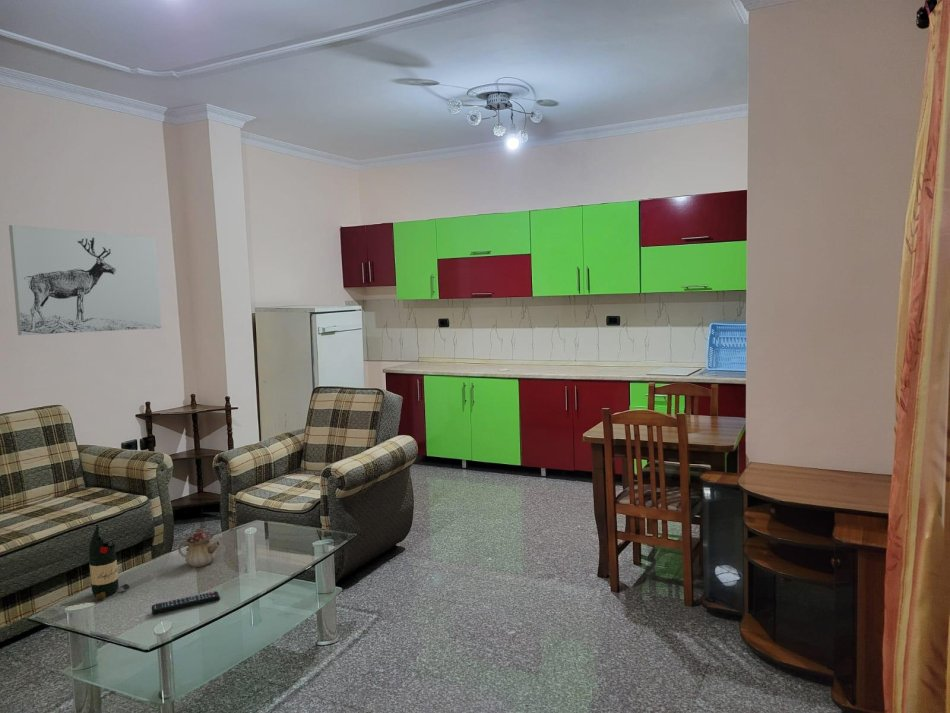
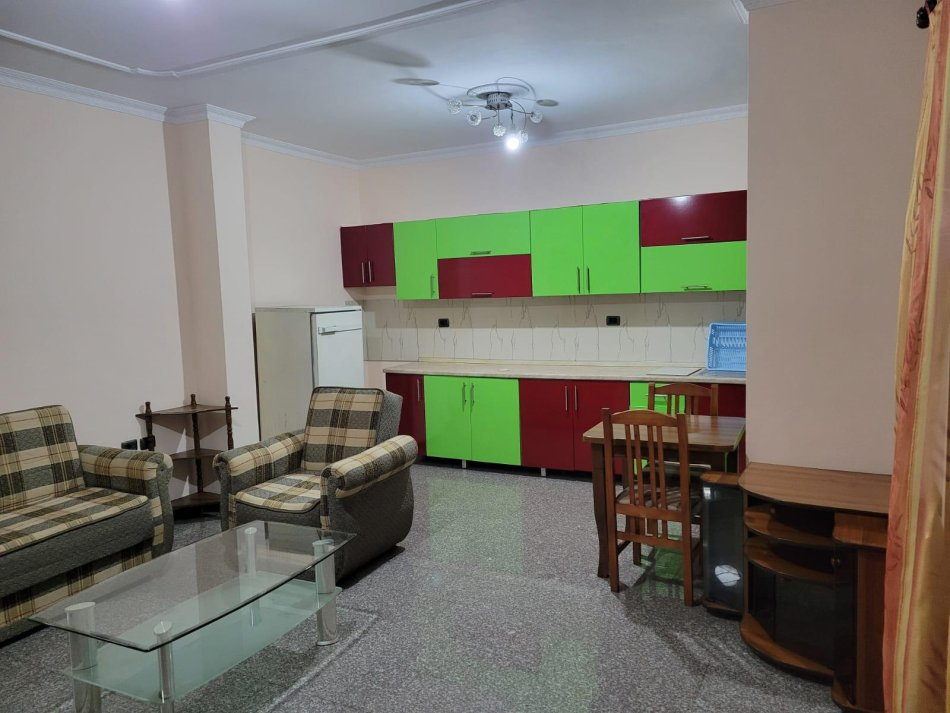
- bottle [88,523,130,601]
- wall art [8,224,163,336]
- remote control [151,590,221,615]
- teapot [177,528,221,568]
